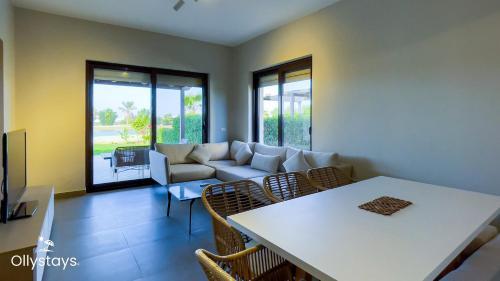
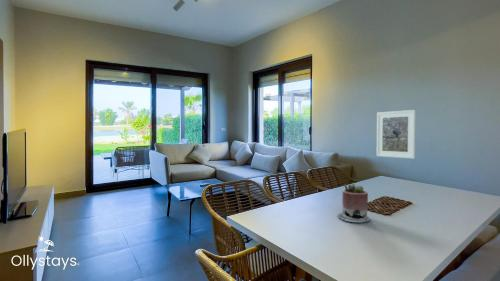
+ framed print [376,109,417,160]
+ succulent planter [336,182,371,223]
